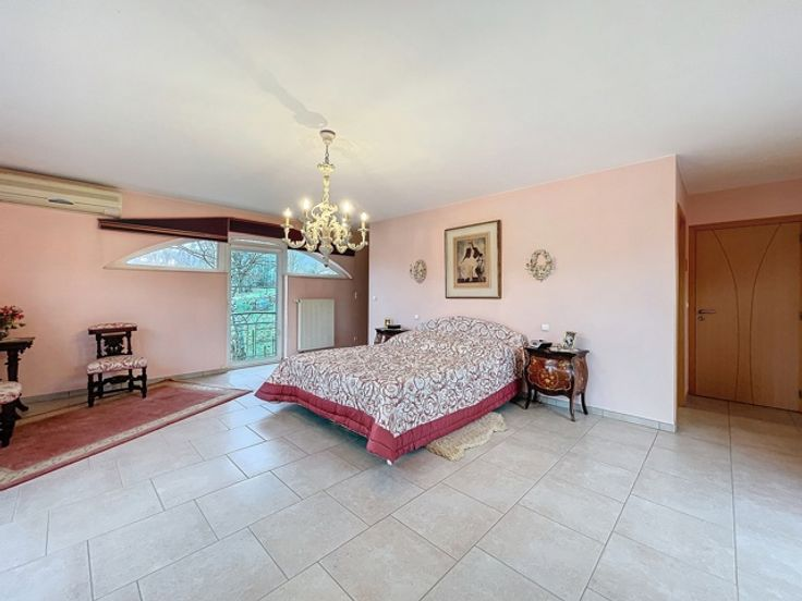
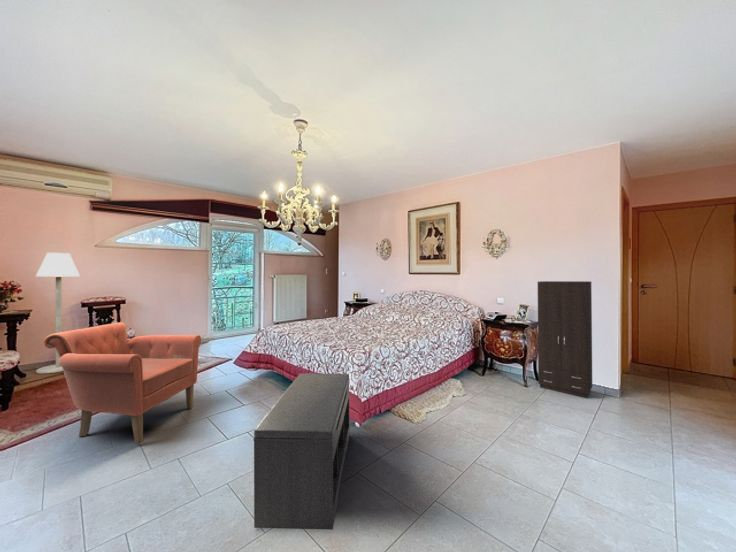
+ bench [252,372,350,531]
+ floor lamp [35,252,81,374]
+ cabinet [537,280,593,399]
+ leather [42,321,202,445]
